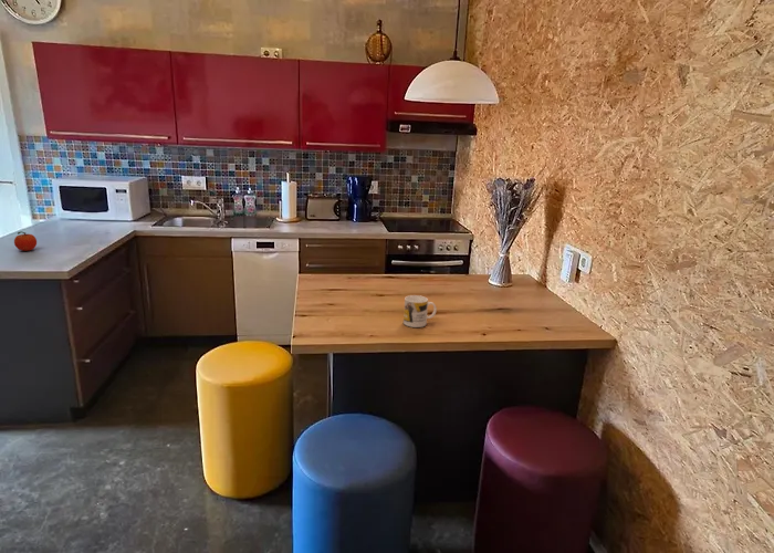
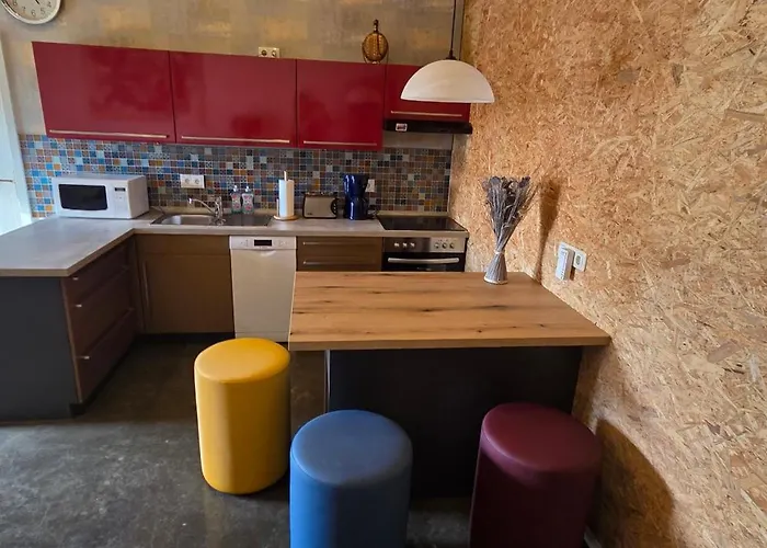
- mug [402,294,438,328]
- fruit [13,230,38,252]
